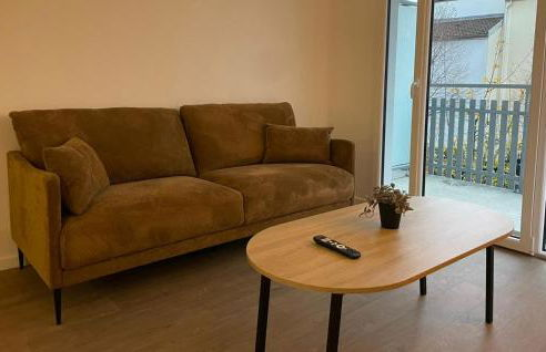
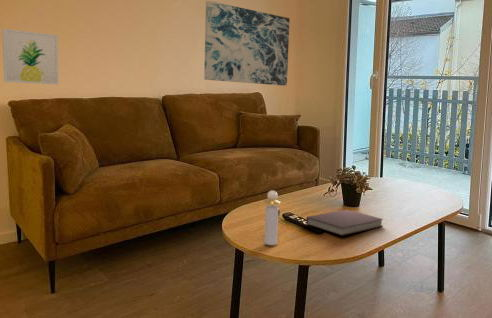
+ notebook [305,209,384,237]
+ wall art [1,28,59,86]
+ perfume bottle [263,189,281,246]
+ wall art [203,0,291,87]
